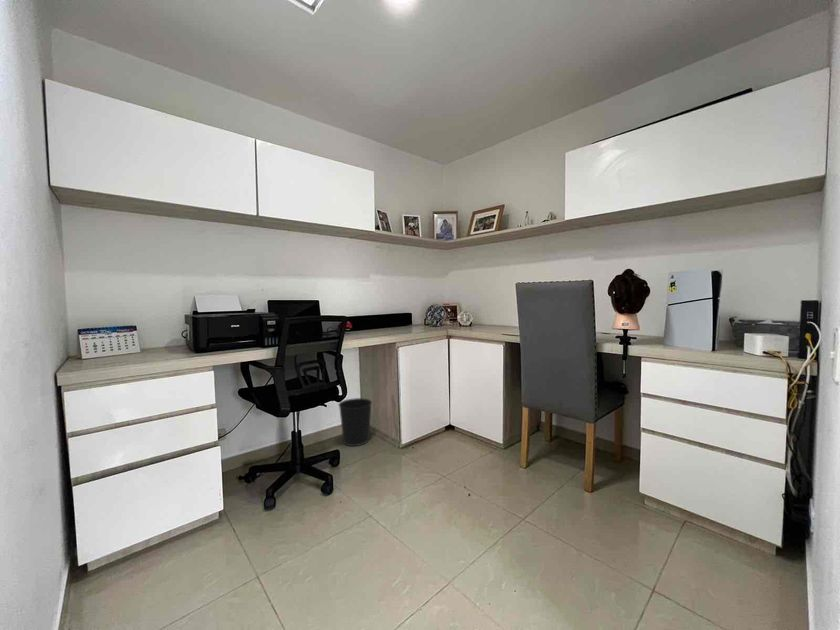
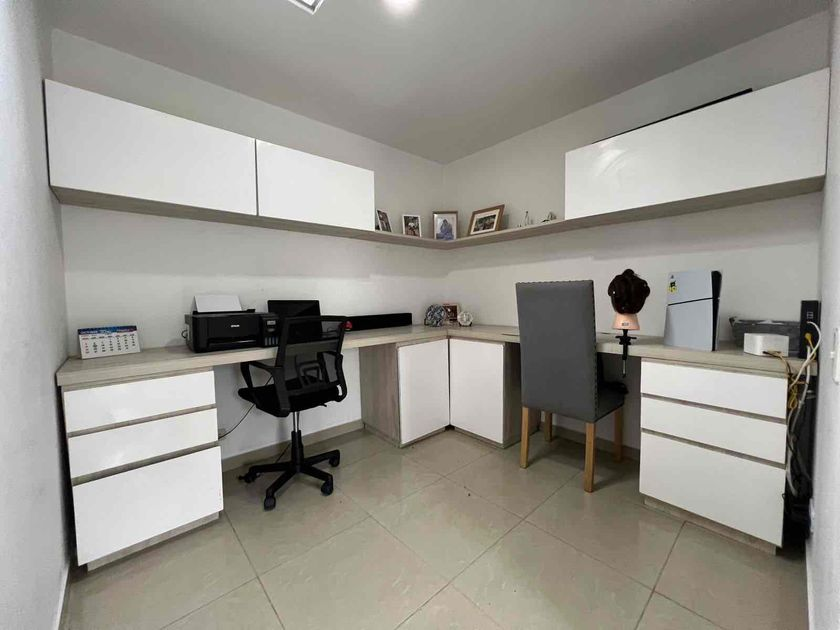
- wastebasket [338,397,373,447]
